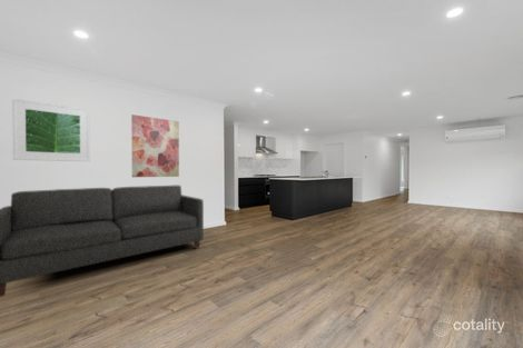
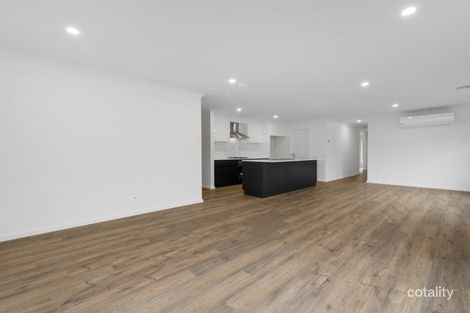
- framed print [11,98,91,162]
- wall art [130,113,180,178]
- sofa [0,185,205,298]
